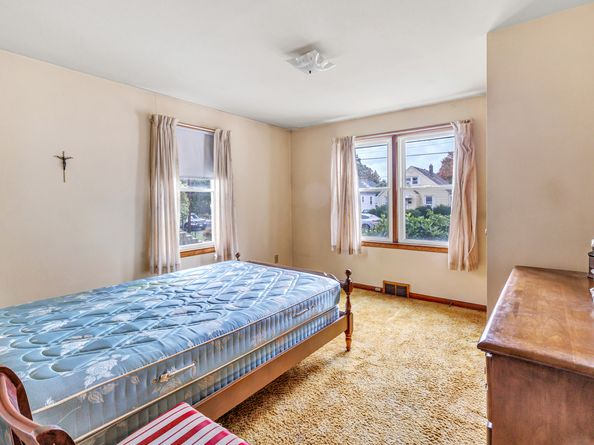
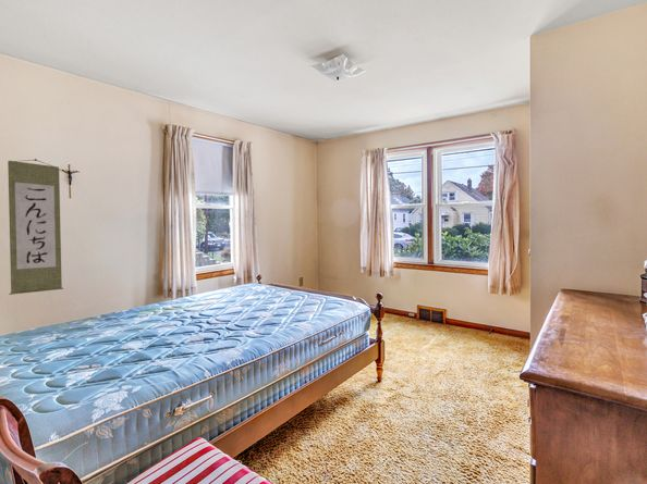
+ wall scroll [7,158,64,296]
